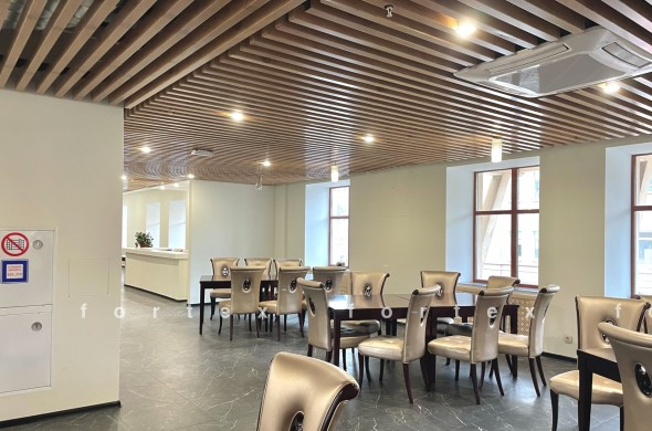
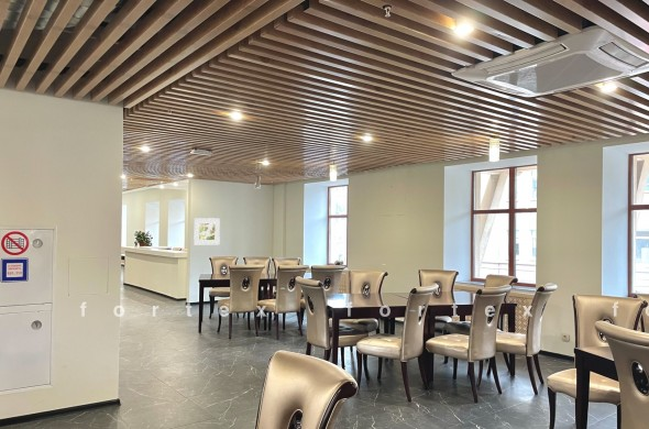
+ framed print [193,217,221,245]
